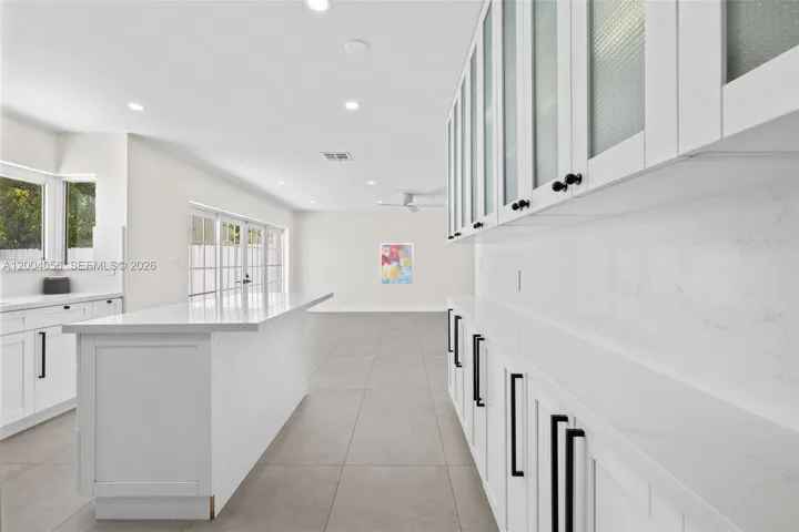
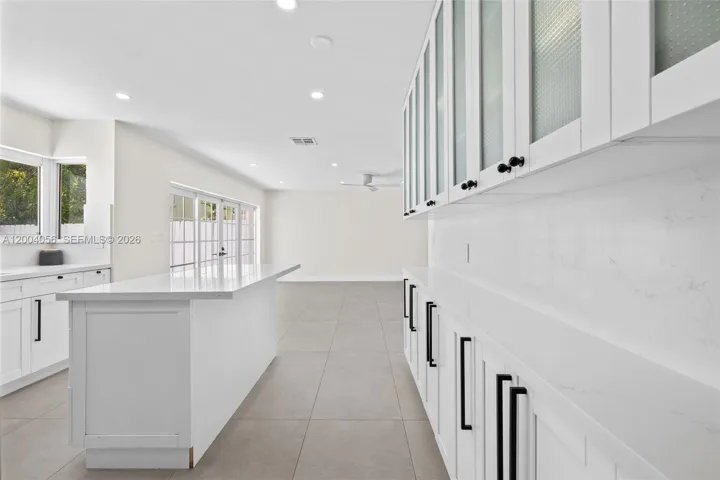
- wall art [380,242,414,286]
